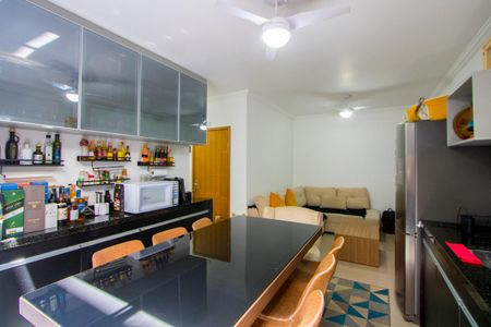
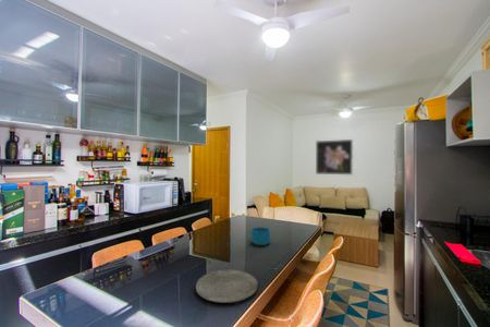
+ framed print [315,138,354,175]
+ cup [248,226,271,246]
+ plate [195,268,259,304]
